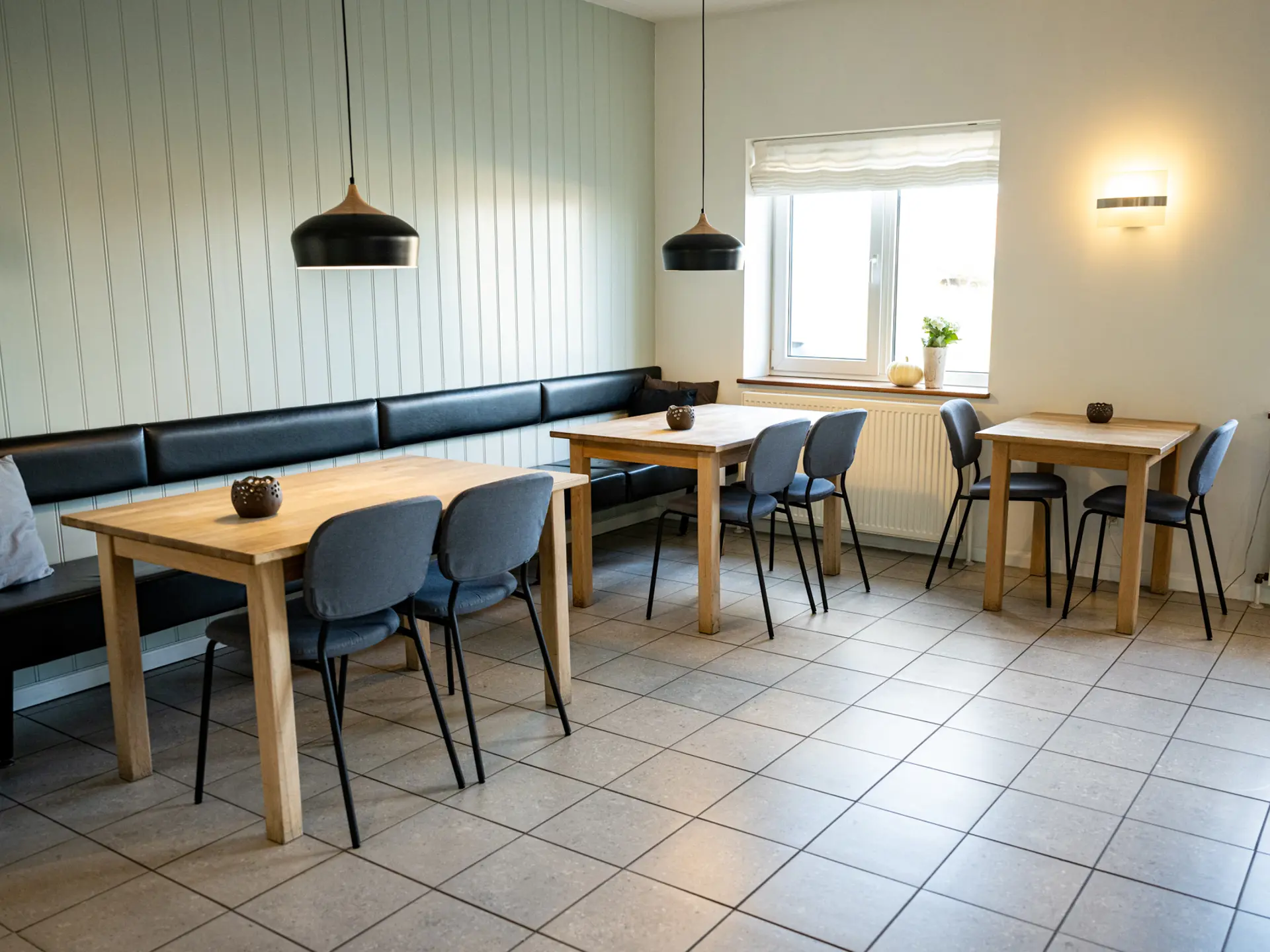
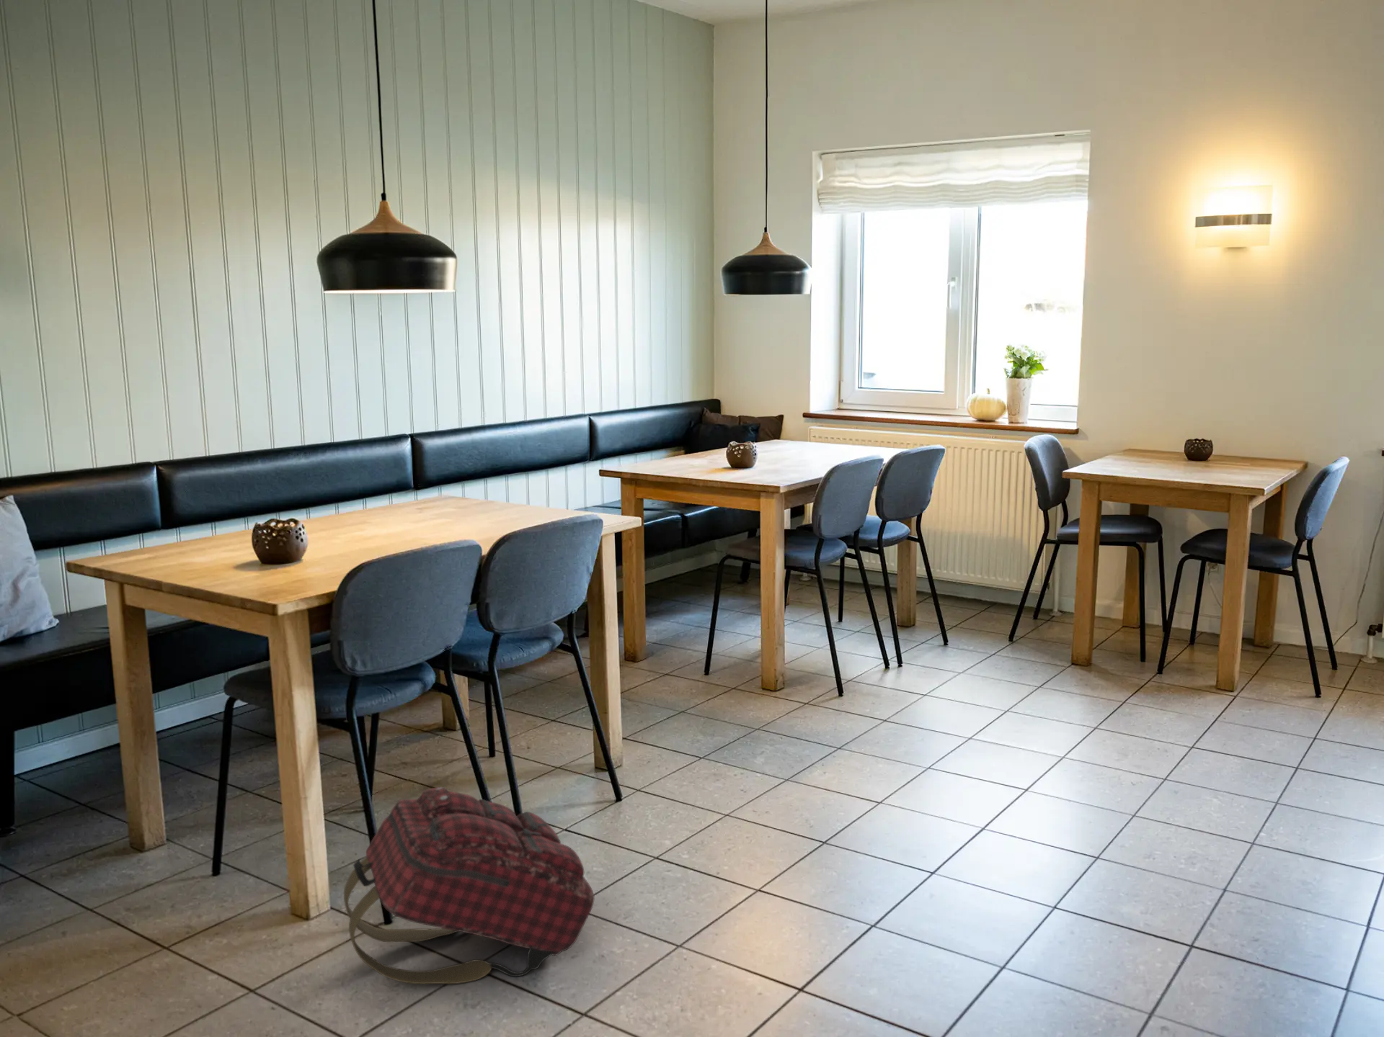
+ backpack [343,785,595,985]
